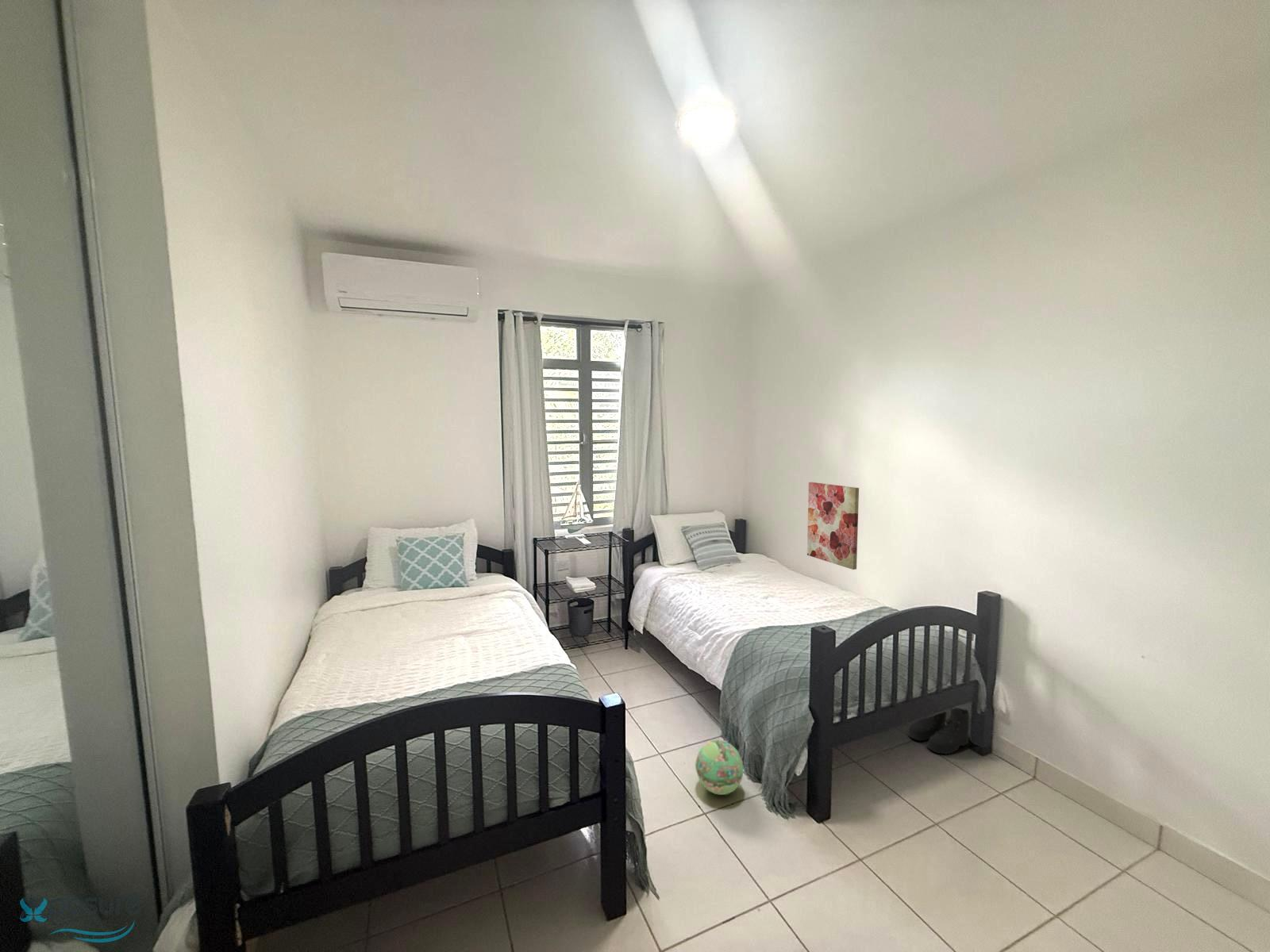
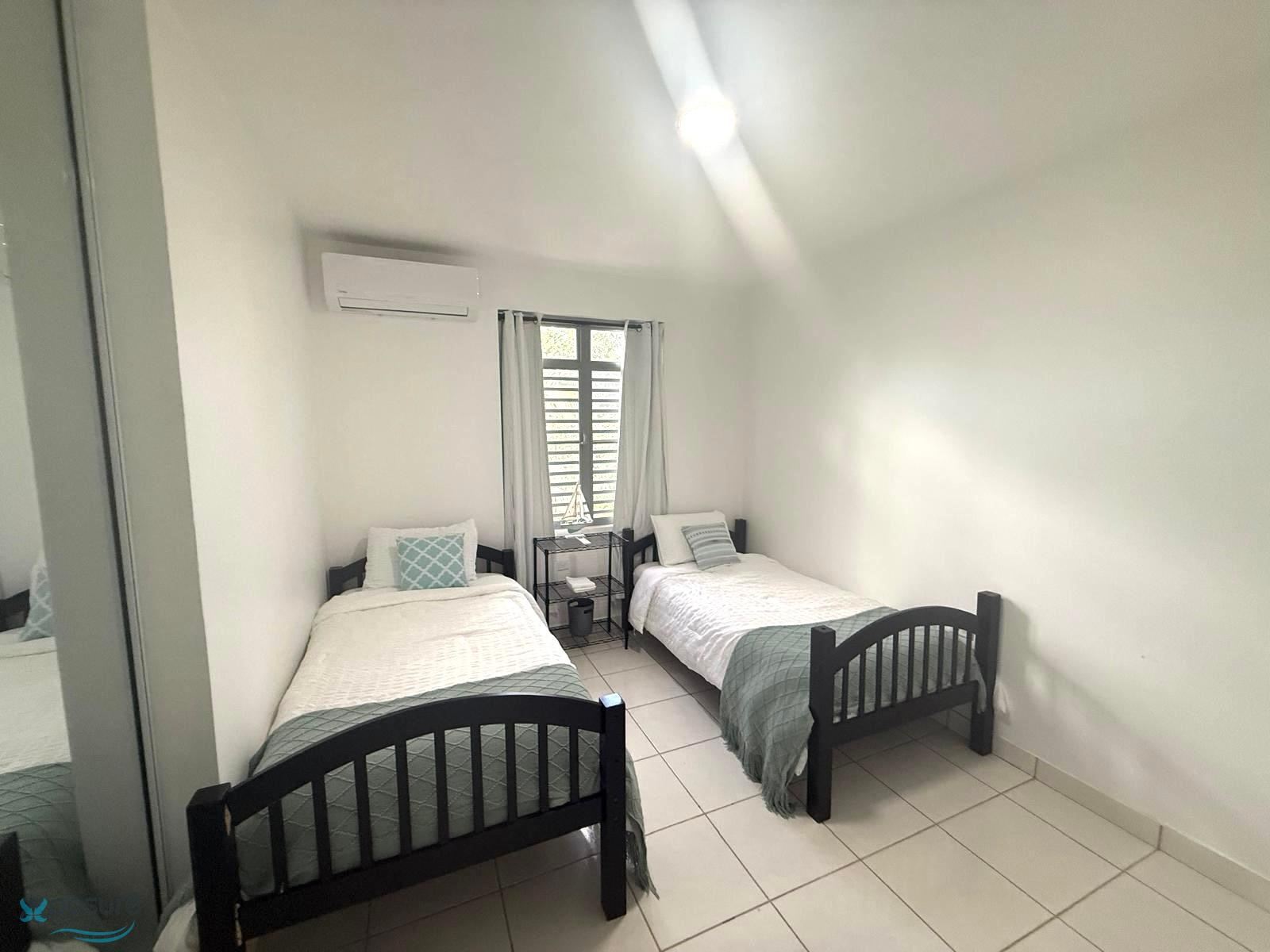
- wall art [806,482,860,570]
- ball [695,739,745,796]
- boots [906,707,971,755]
